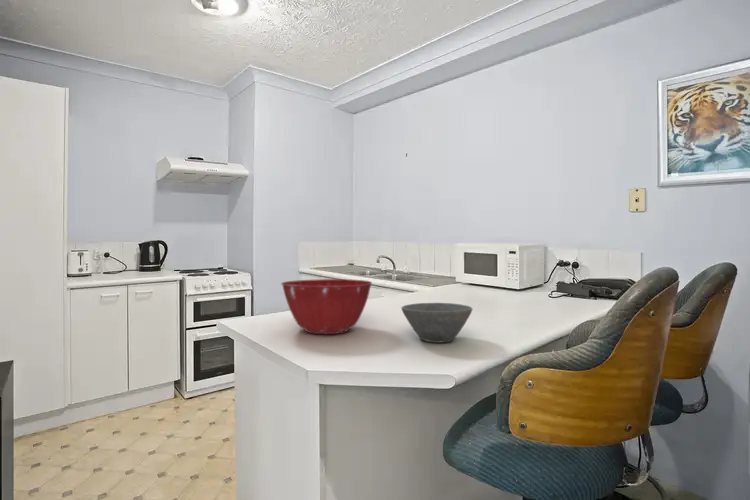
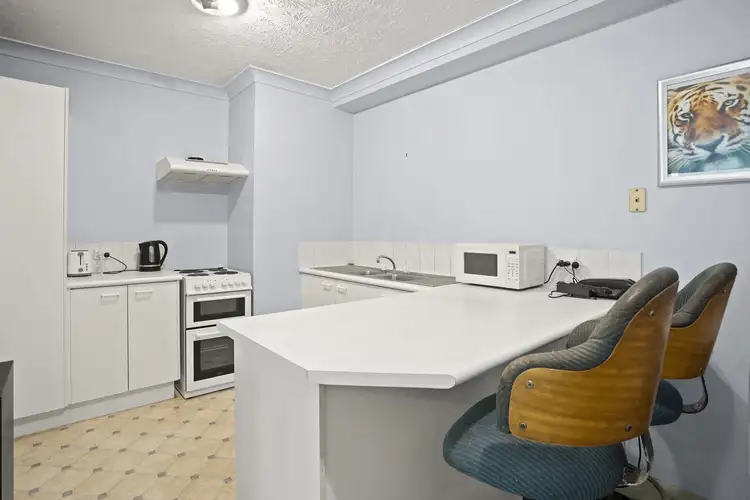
- bowl [400,302,473,344]
- mixing bowl [280,278,373,335]
